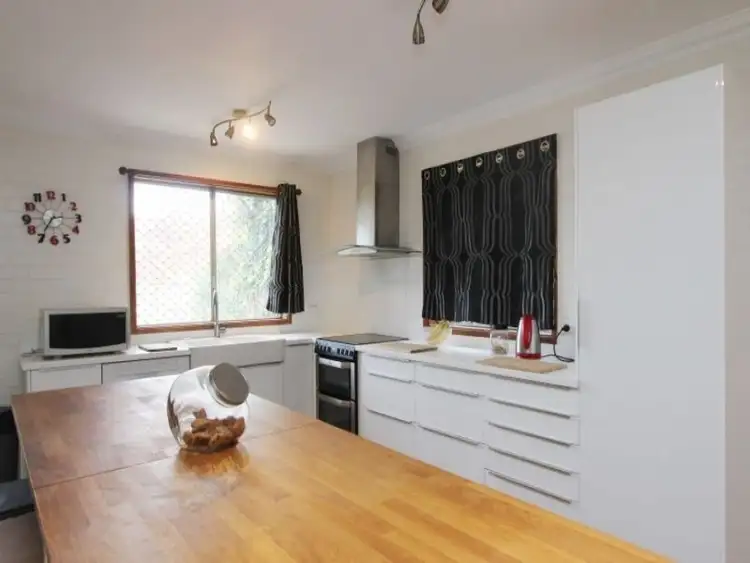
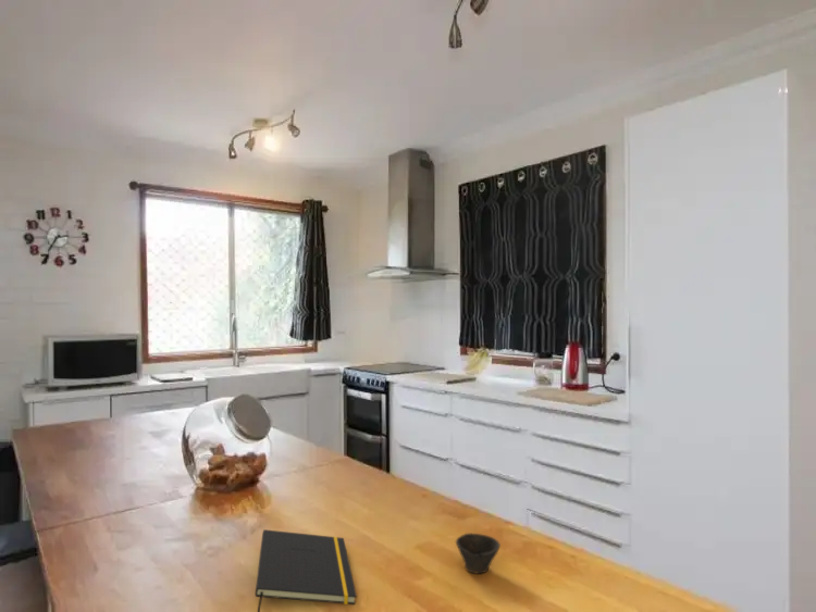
+ notepad [254,528,358,612]
+ cup [455,533,502,575]
